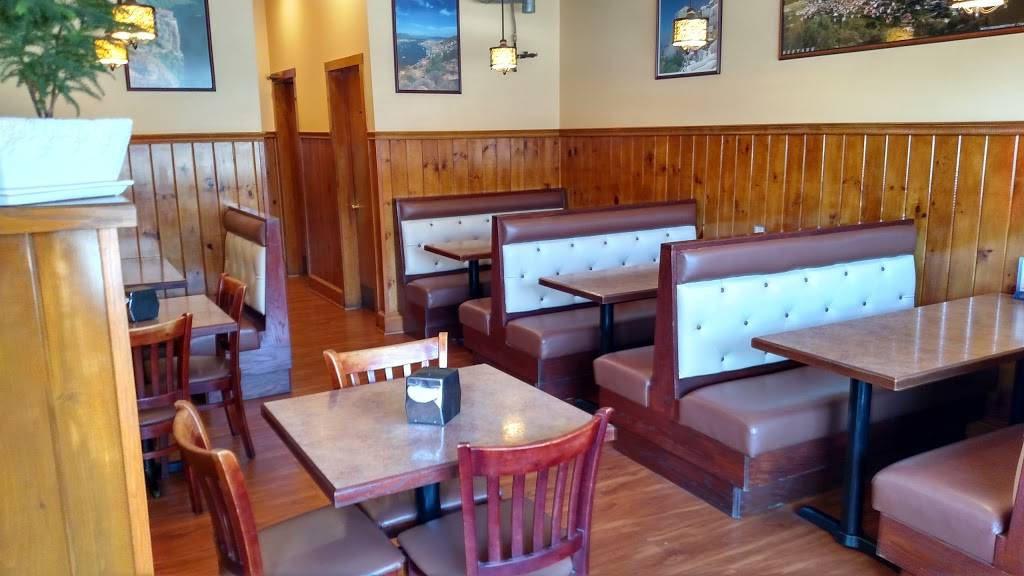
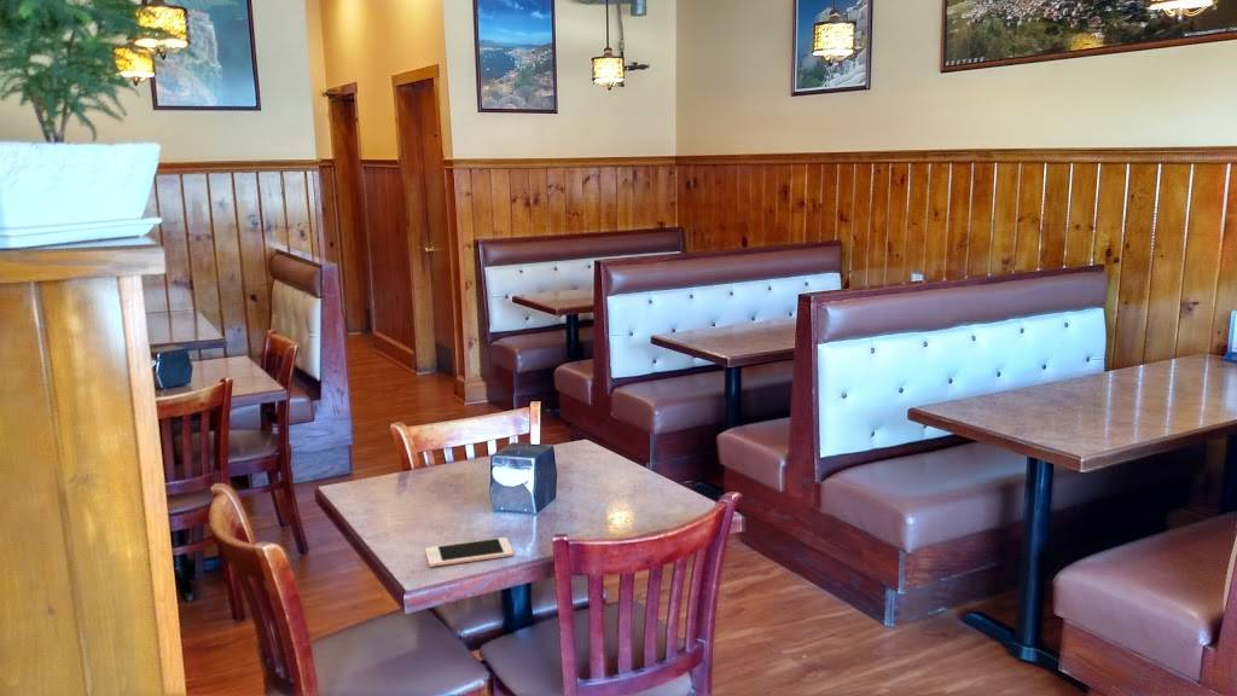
+ cell phone [424,536,515,568]
